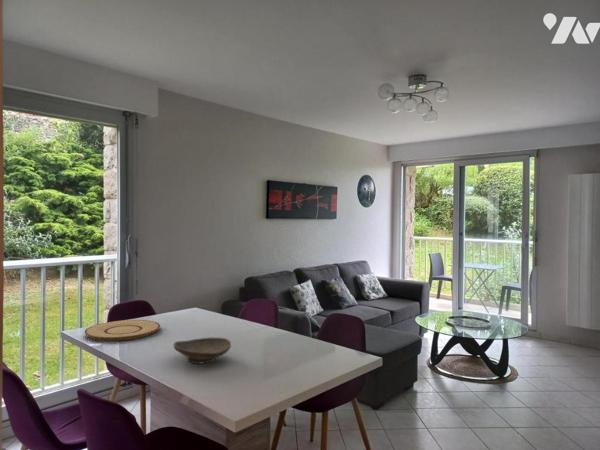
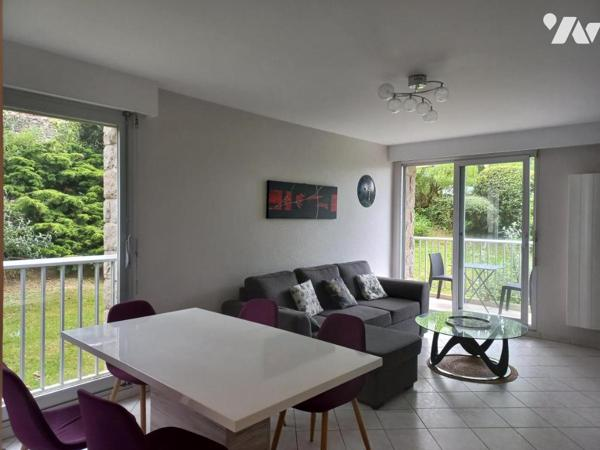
- decorative bowl [172,337,232,364]
- plate [83,319,161,342]
